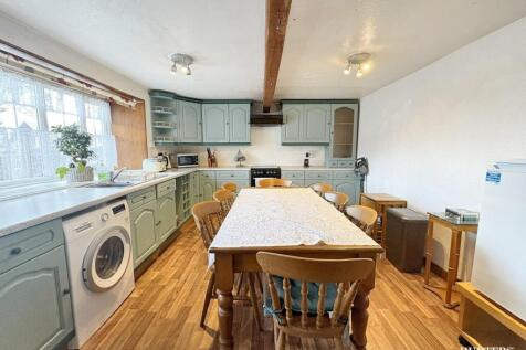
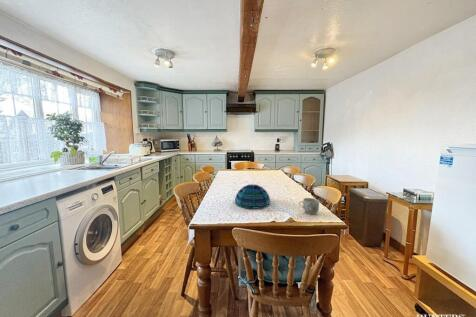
+ decorative bowl [234,183,271,209]
+ mug [298,197,320,215]
